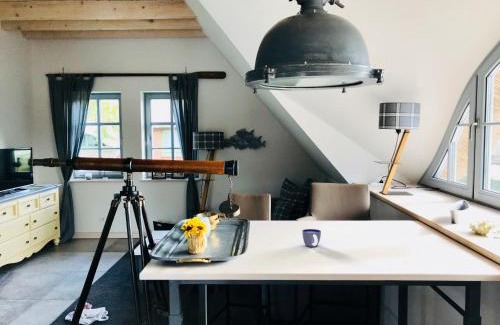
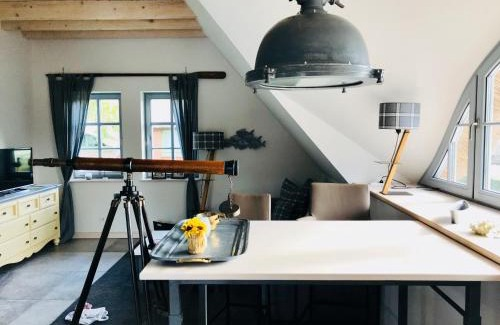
- cup [301,228,322,248]
